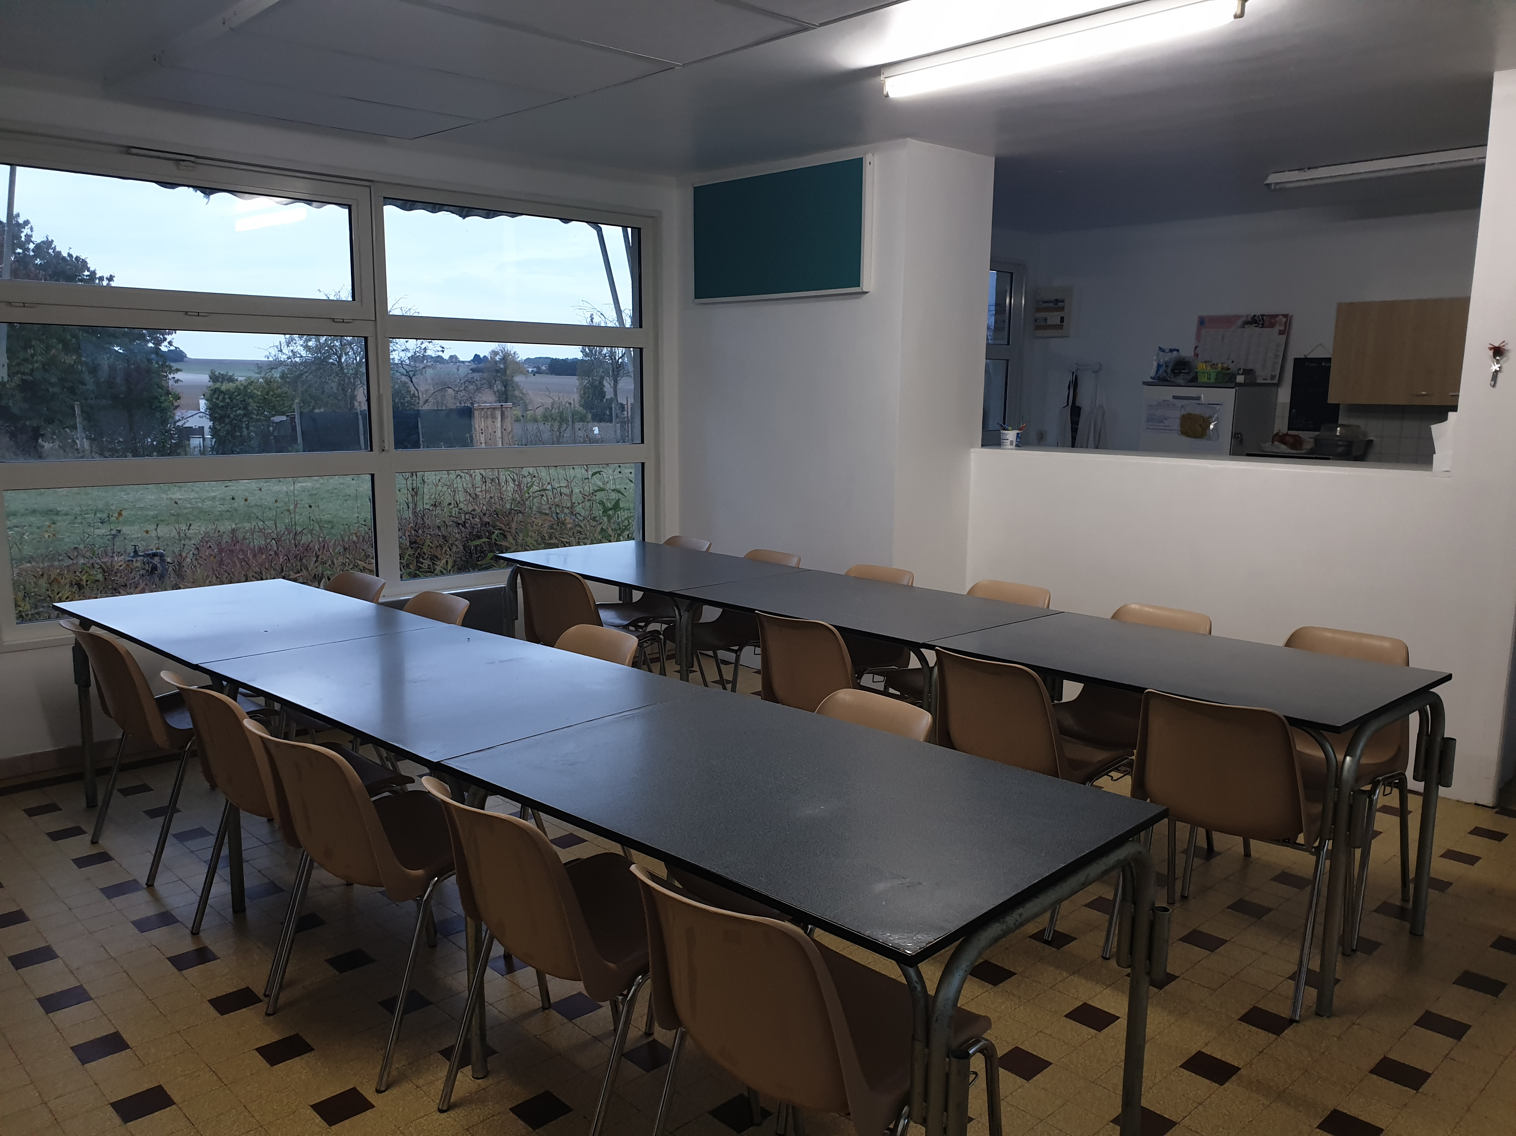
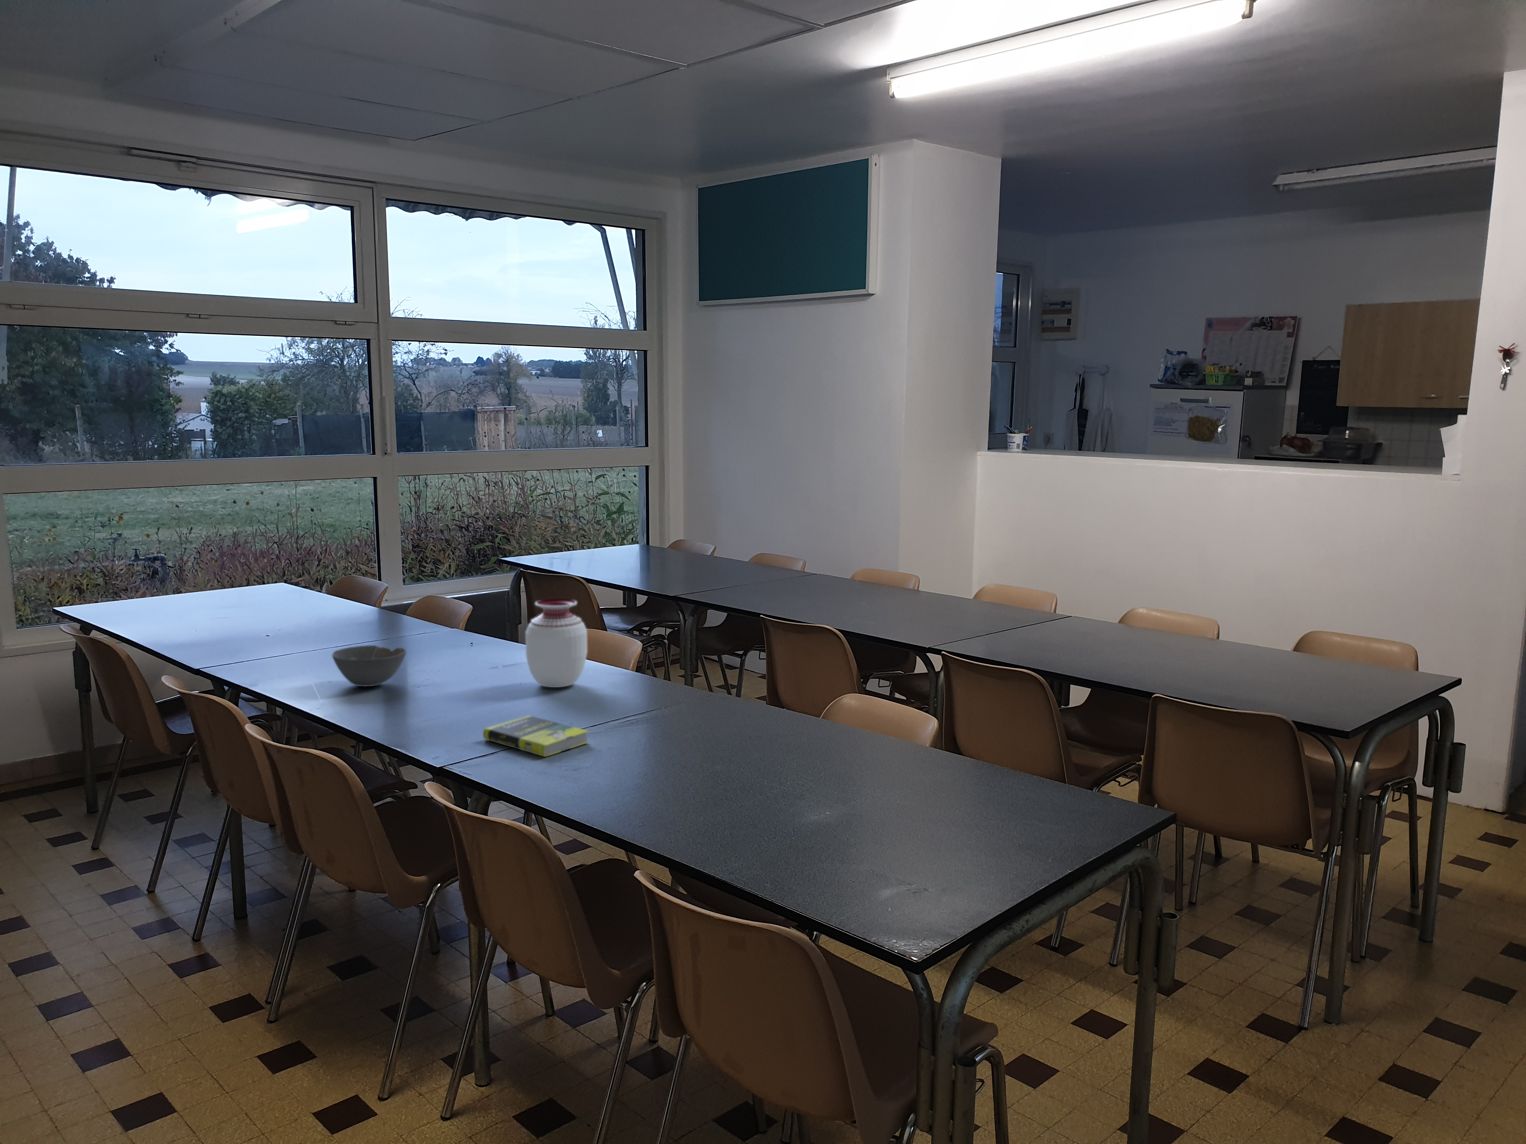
+ vase [525,598,588,687]
+ book [483,715,590,757]
+ bowl [332,645,407,687]
